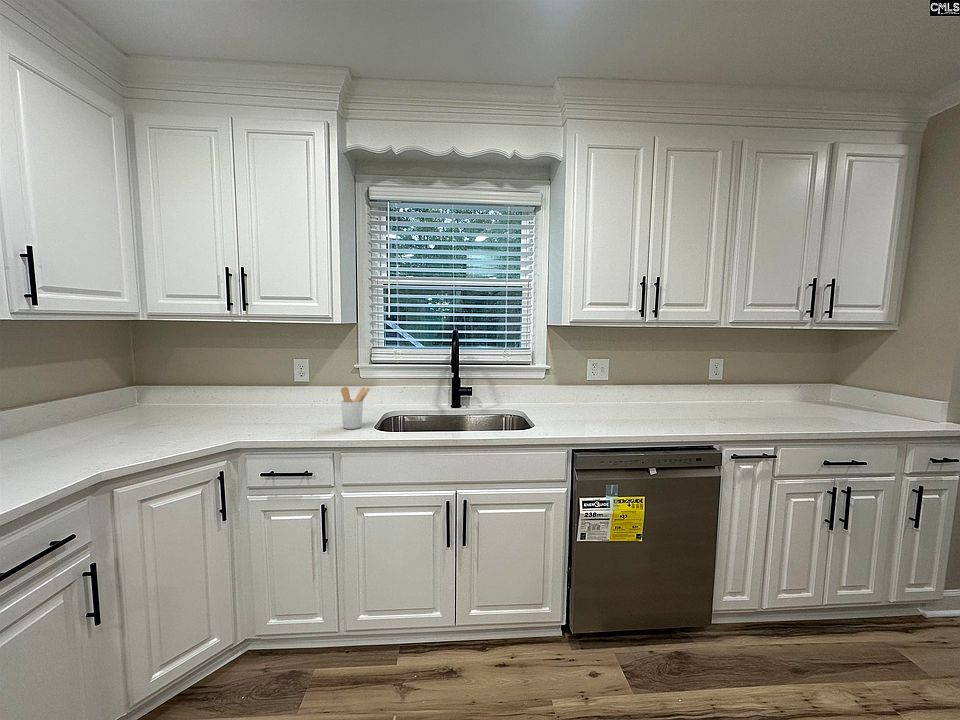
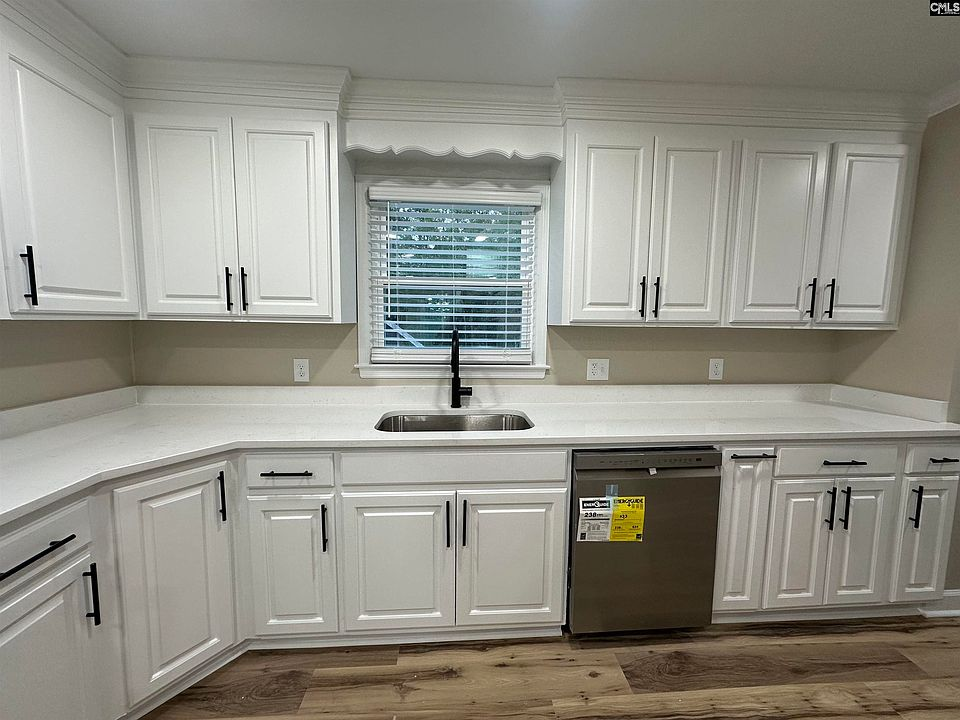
- utensil holder [340,386,371,430]
